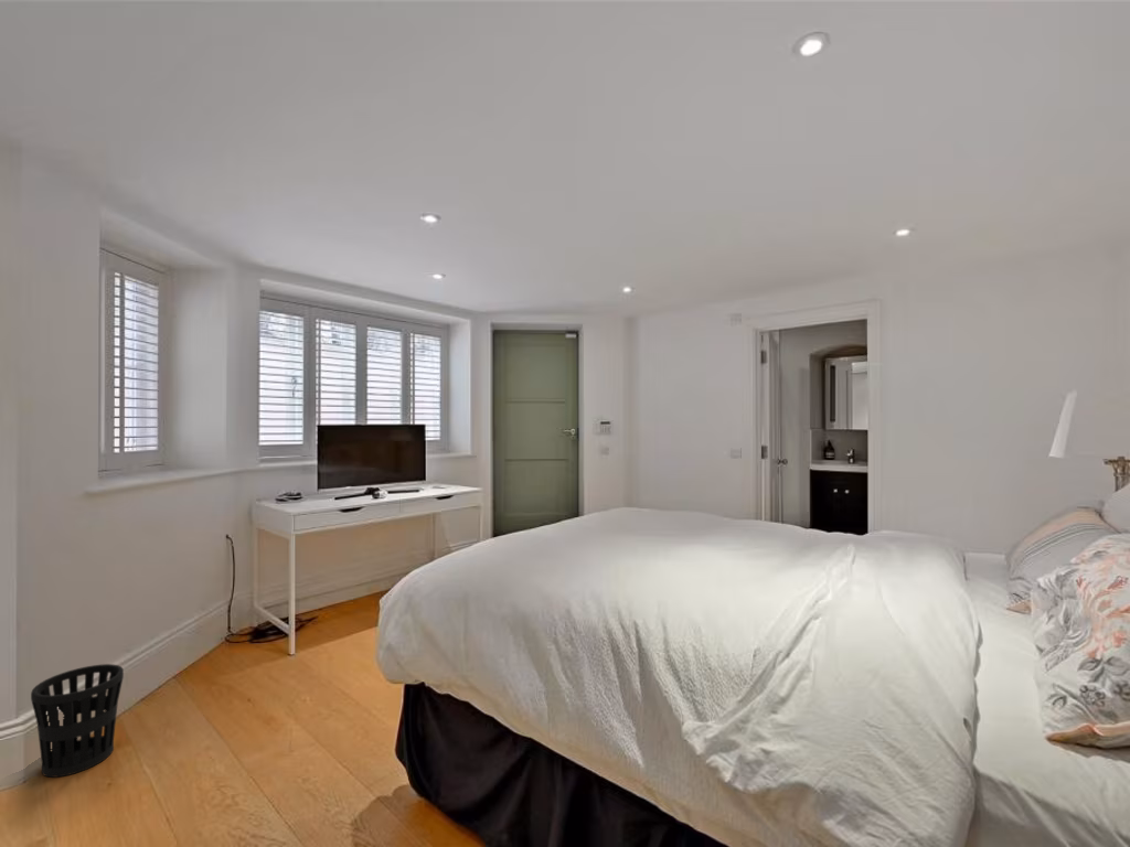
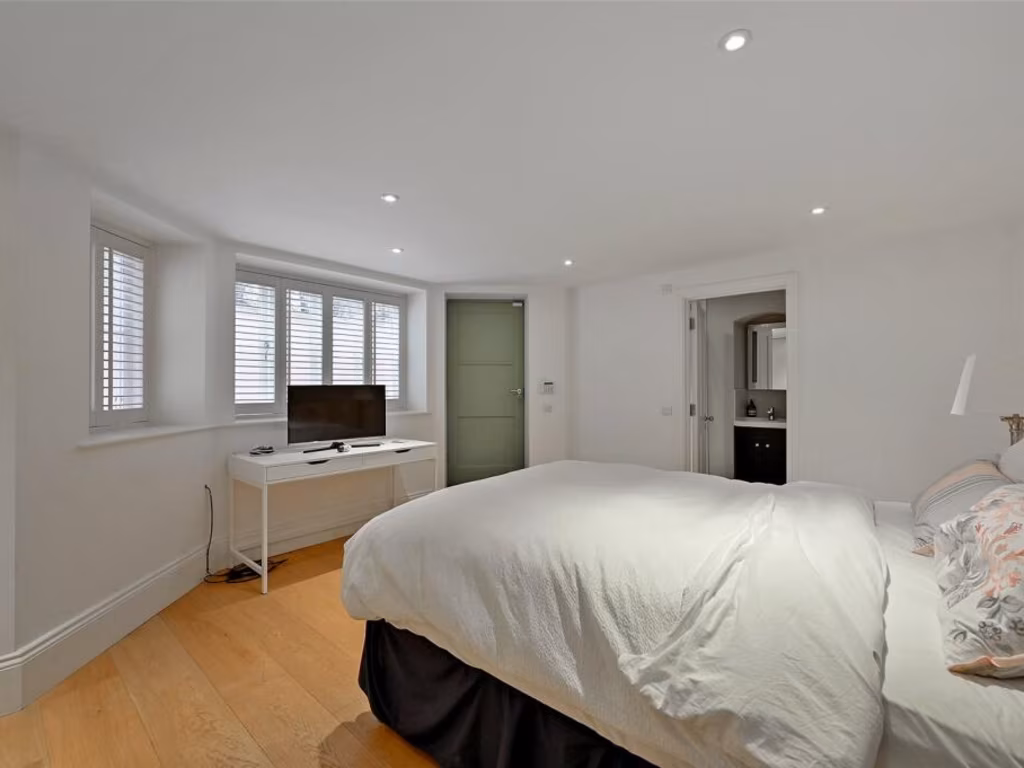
- wastebasket [30,663,125,779]
